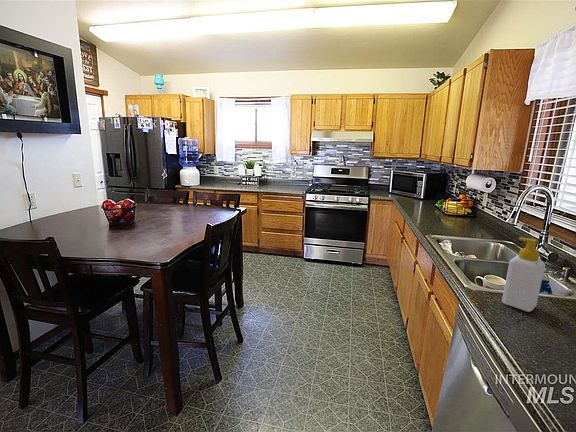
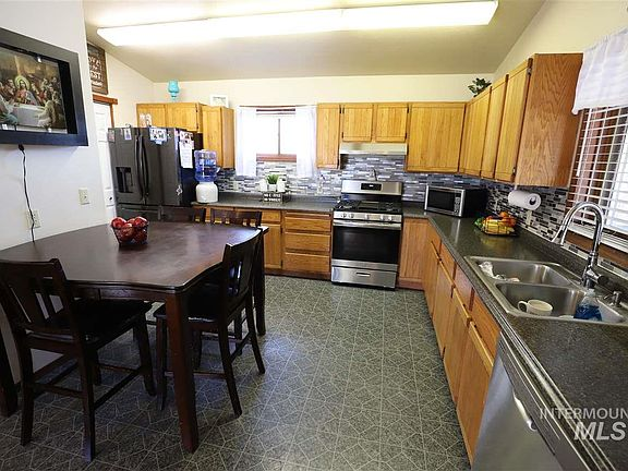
- soap bottle [501,236,546,313]
